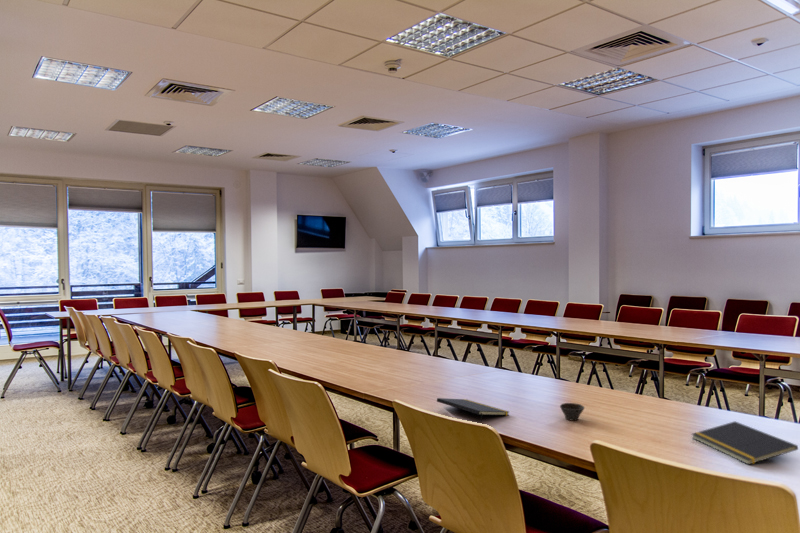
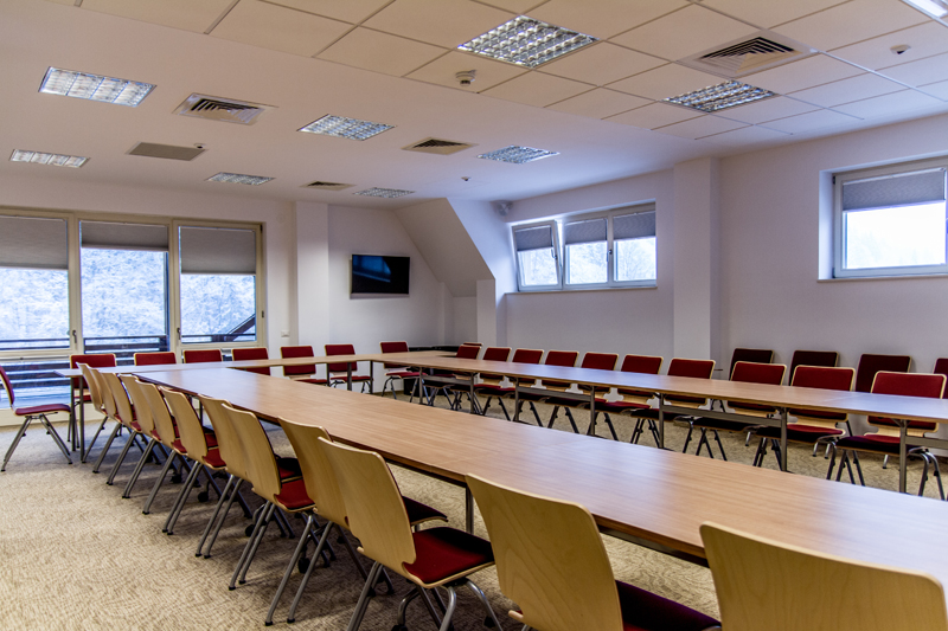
- notepad [691,420,799,466]
- cup [559,402,585,422]
- notepad [436,397,510,424]
